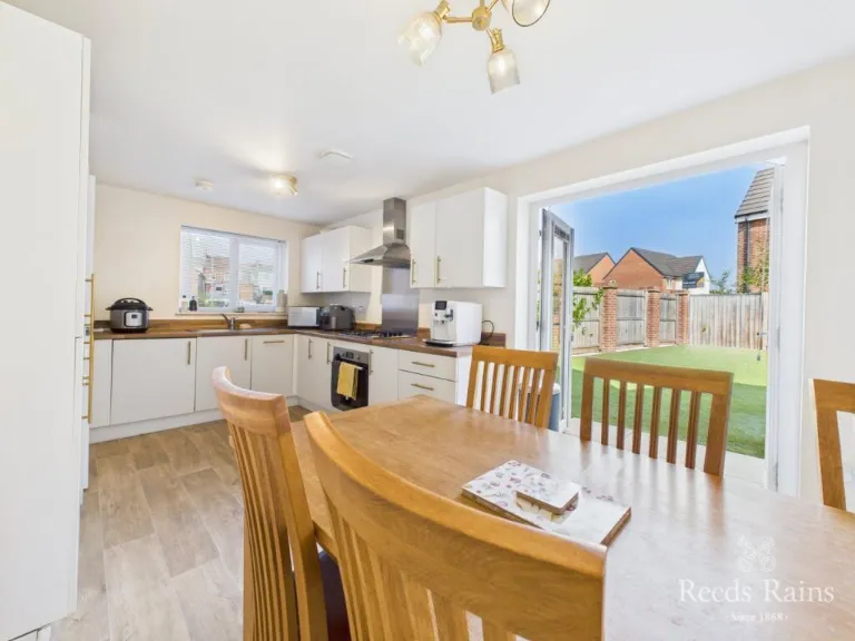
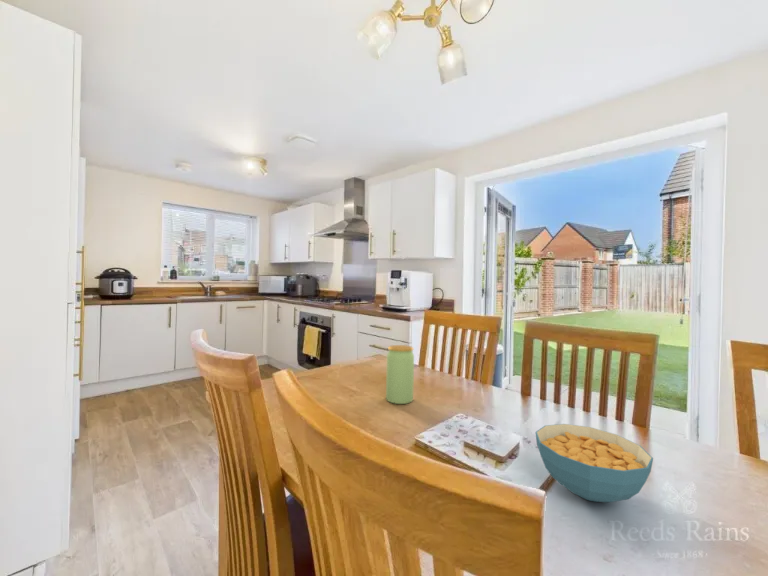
+ cereal bowl [535,423,654,503]
+ jar [385,344,415,405]
